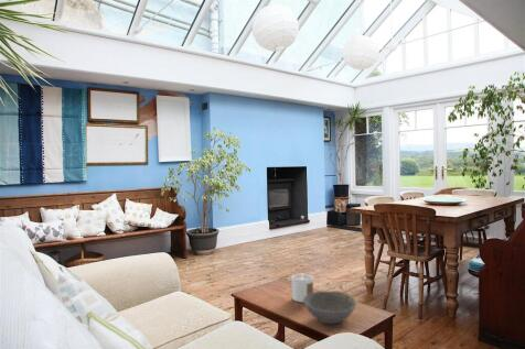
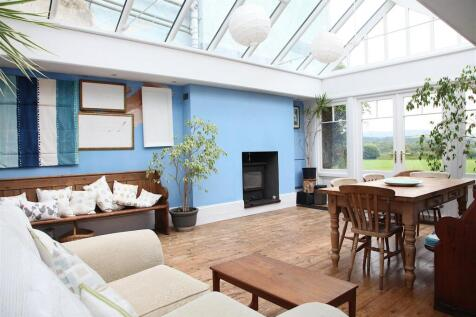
- bowl [303,291,357,325]
- candle [290,273,314,304]
